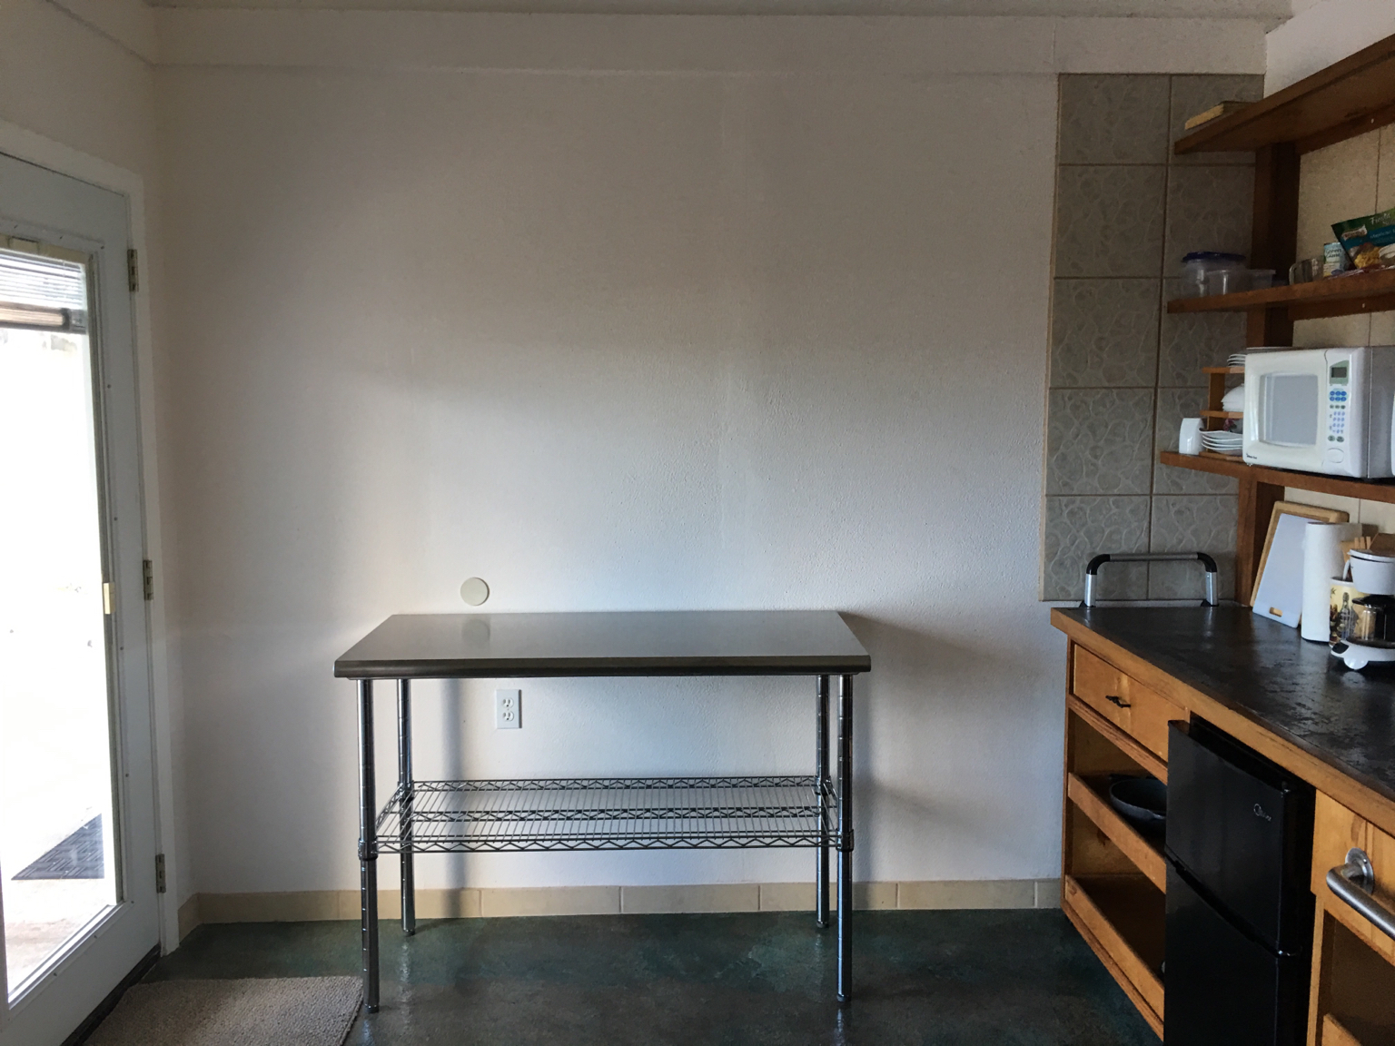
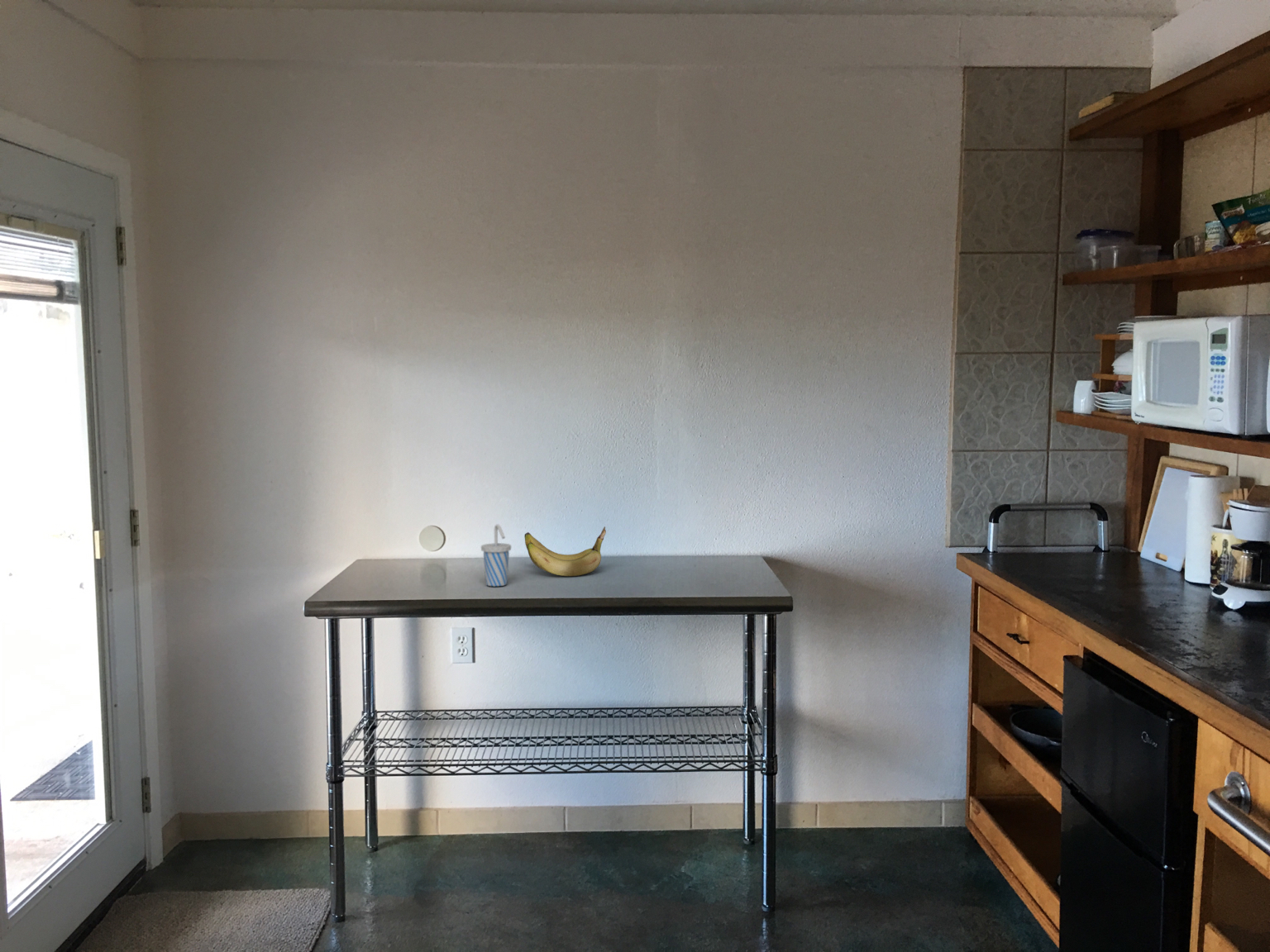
+ cup [480,523,512,588]
+ banana [523,526,607,577]
